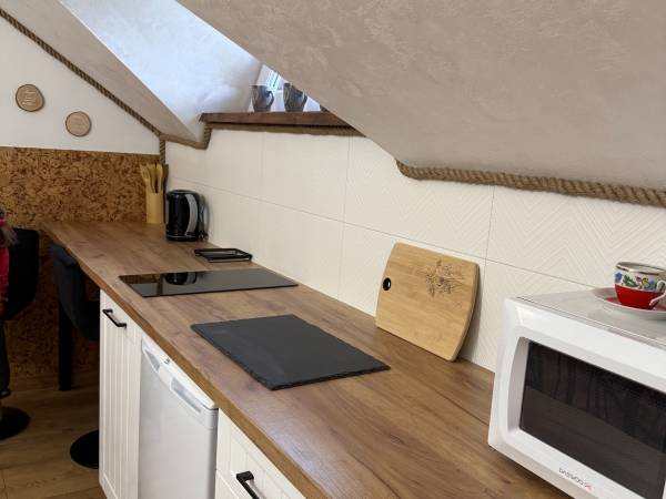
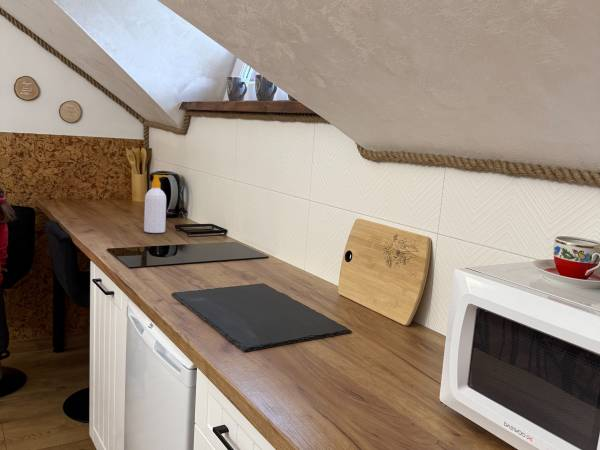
+ soap bottle [143,174,169,234]
